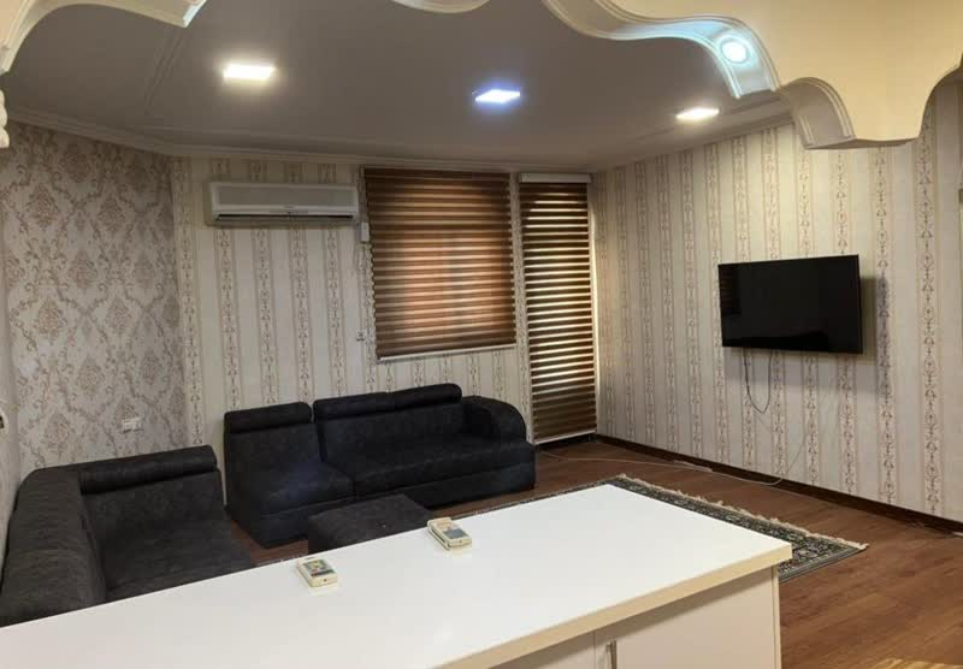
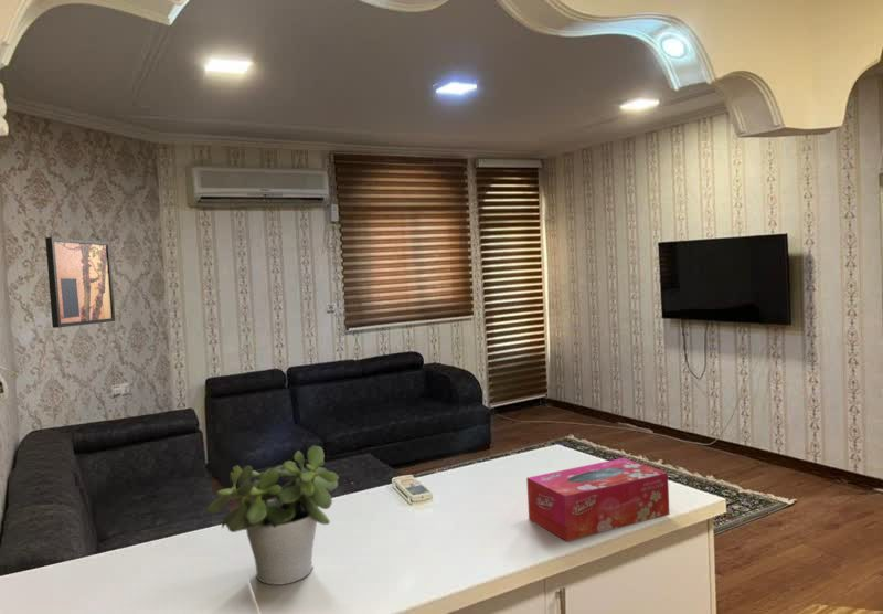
+ potted plant [204,444,340,586]
+ wall art [44,236,116,329]
+ tissue box [525,457,671,542]
